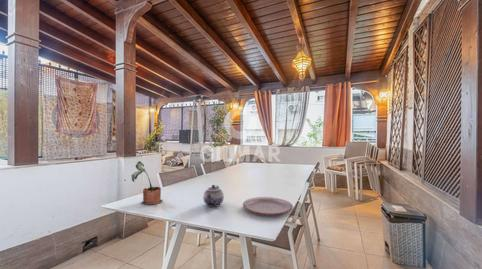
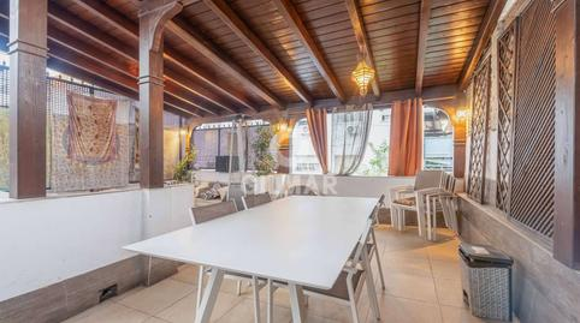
- potted plant [130,160,164,205]
- teapot [202,184,225,208]
- plate [242,196,294,216]
